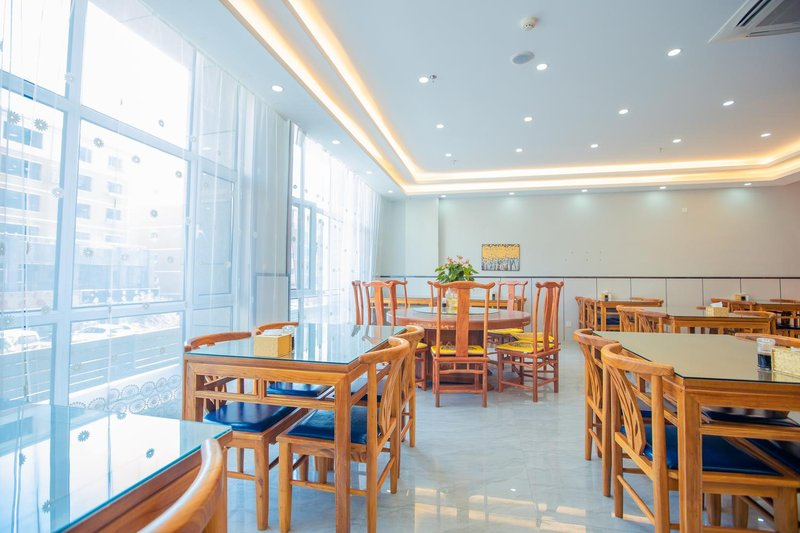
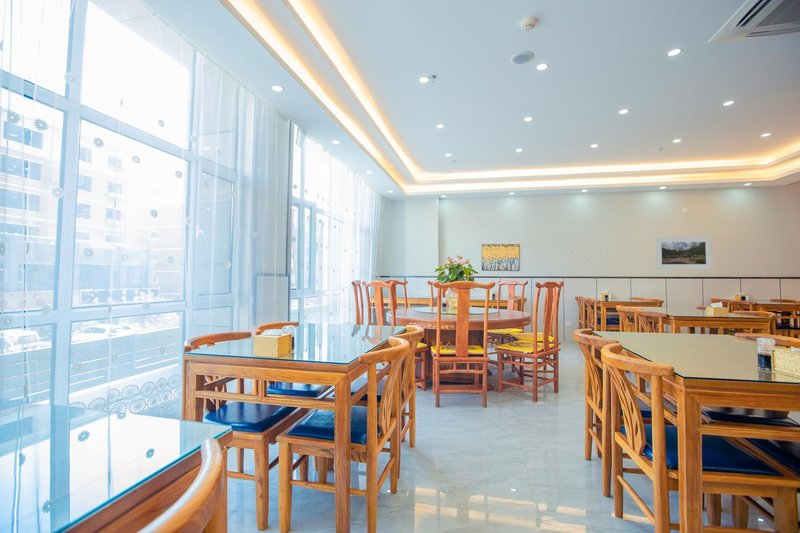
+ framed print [655,236,713,270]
